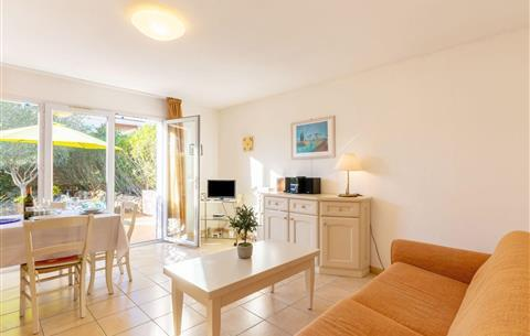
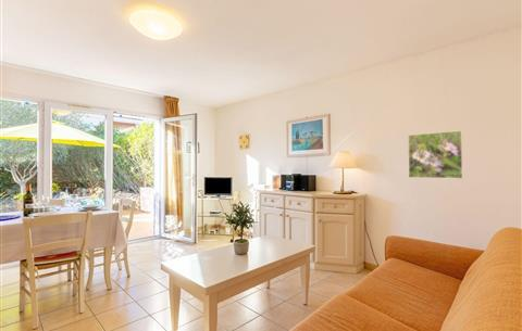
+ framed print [407,129,464,180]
